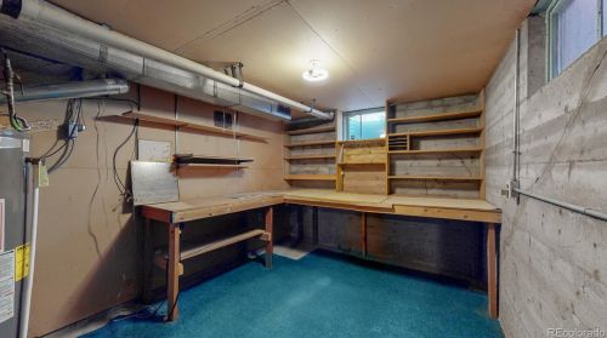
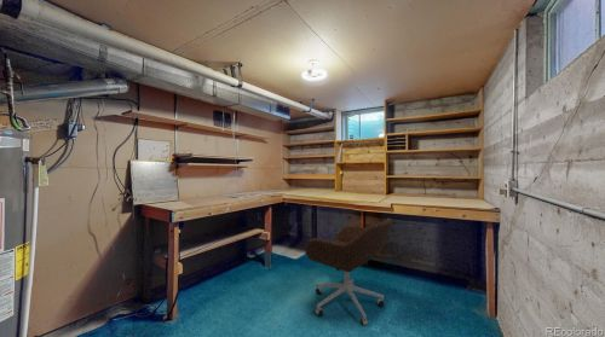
+ office chair [305,216,394,327]
